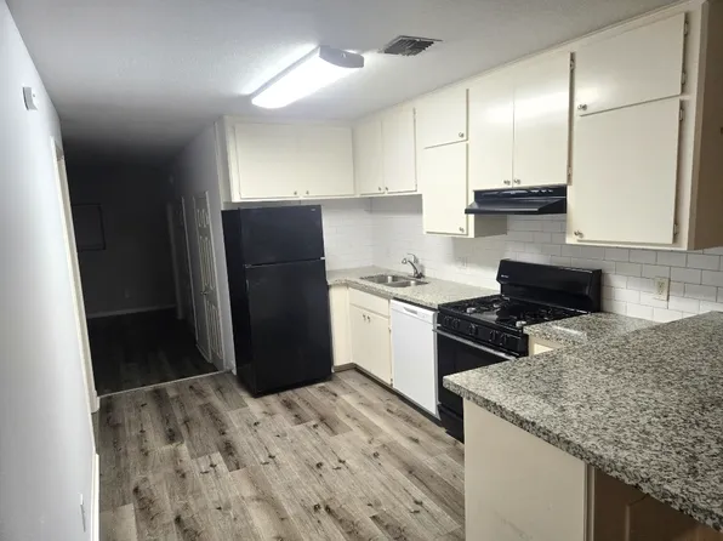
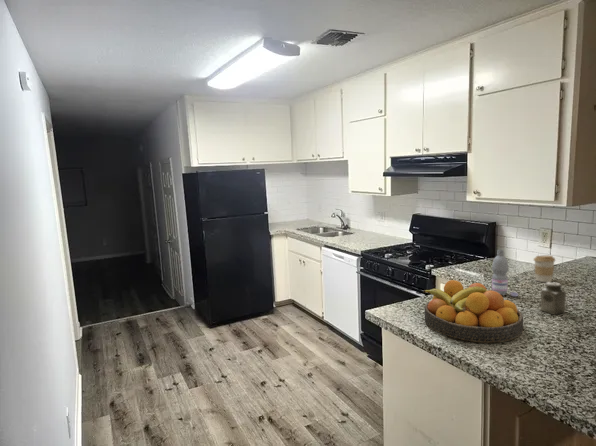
+ salt shaker [540,281,567,316]
+ fruit bowl [422,279,524,343]
+ coffee cup [533,255,556,283]
+ water bottle [491,249,519,297]
